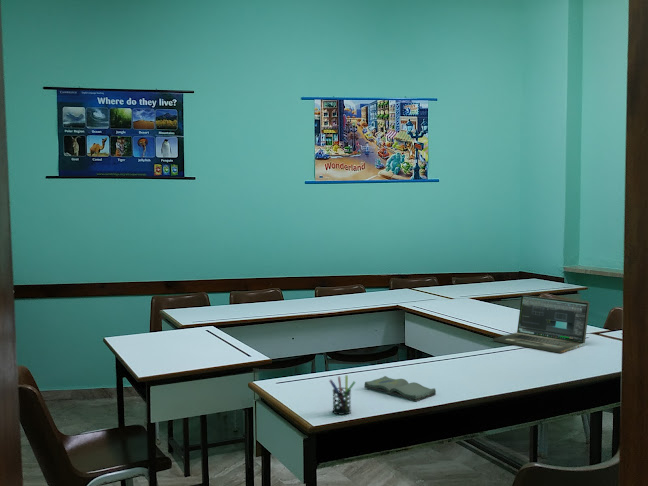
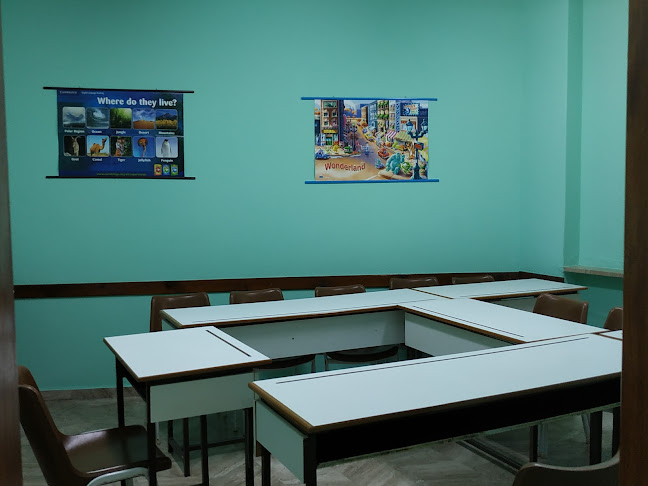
- pen holder [328,374,357,416]
- diary [363,375,437,403]
- laptop [492,294,591,354]
